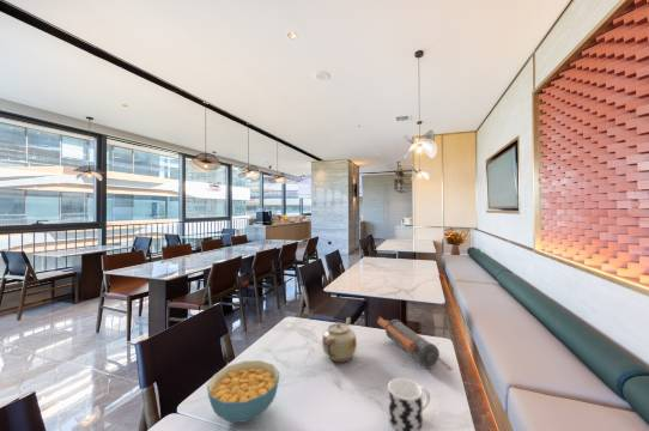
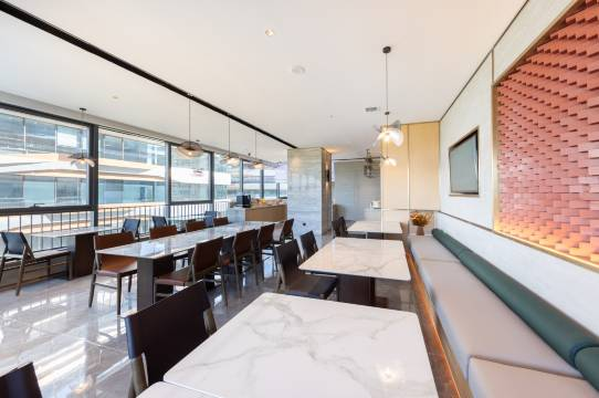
- teapot [321,316,358,364]
- cereal bowl [206,359,281,424]
- cup [387,377,431,431]
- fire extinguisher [376,316,453,372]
